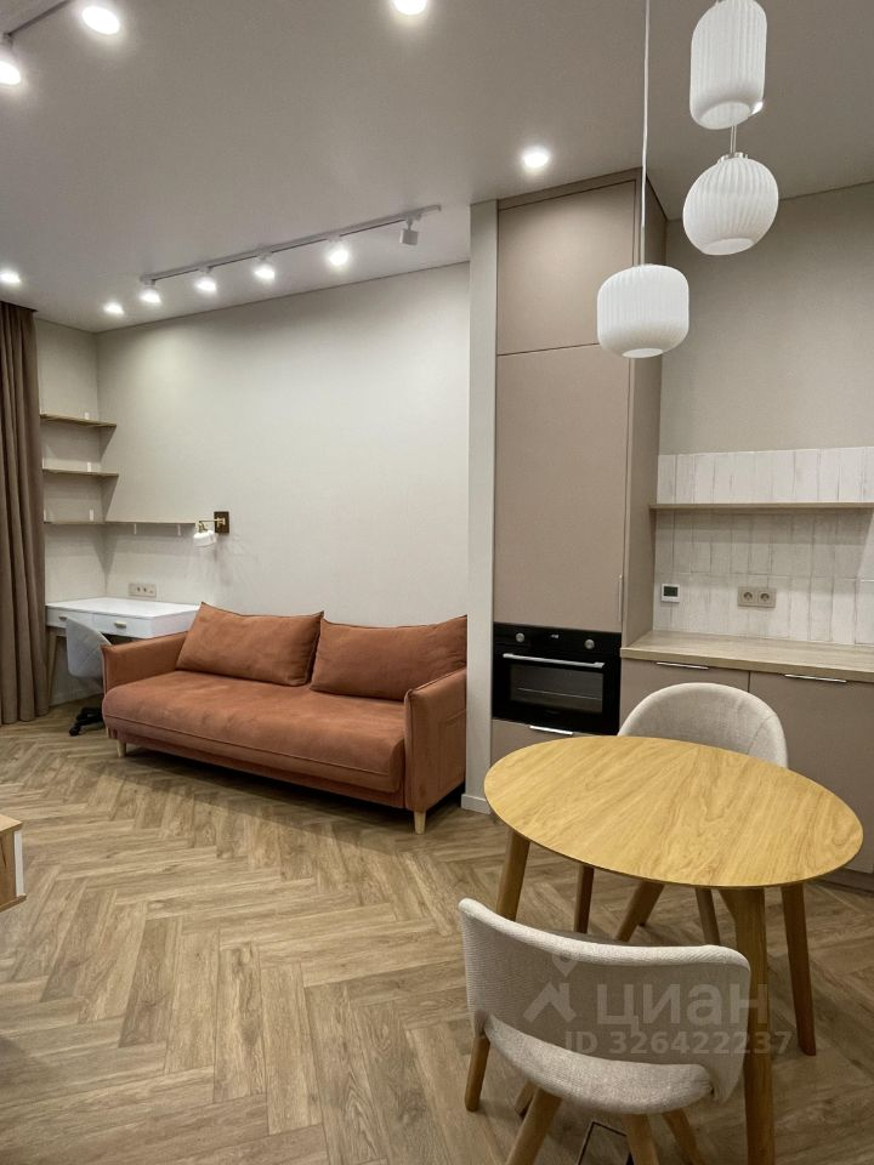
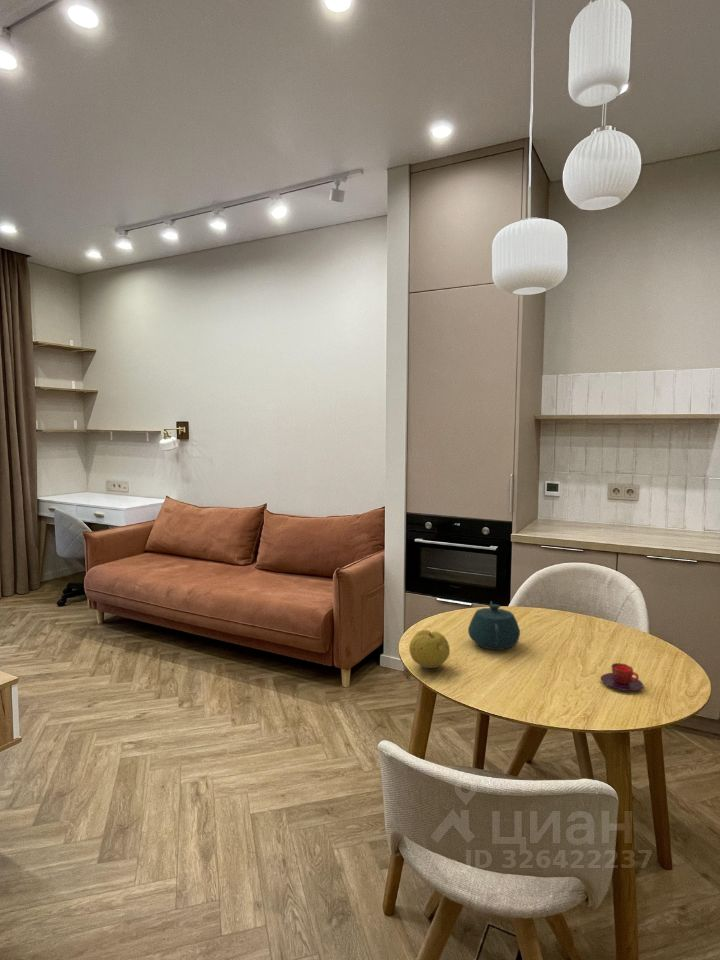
+ teacup [600,662,644,692]
+ fruit [408,629,451,669]
+ teapot [467,600,521,651]
